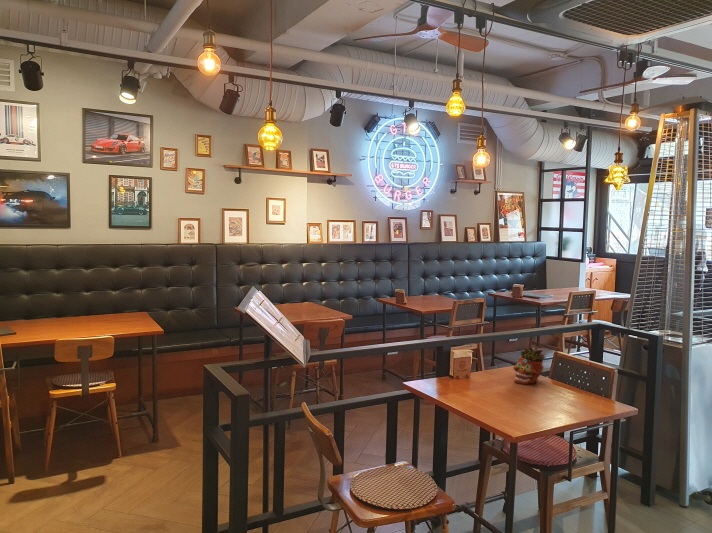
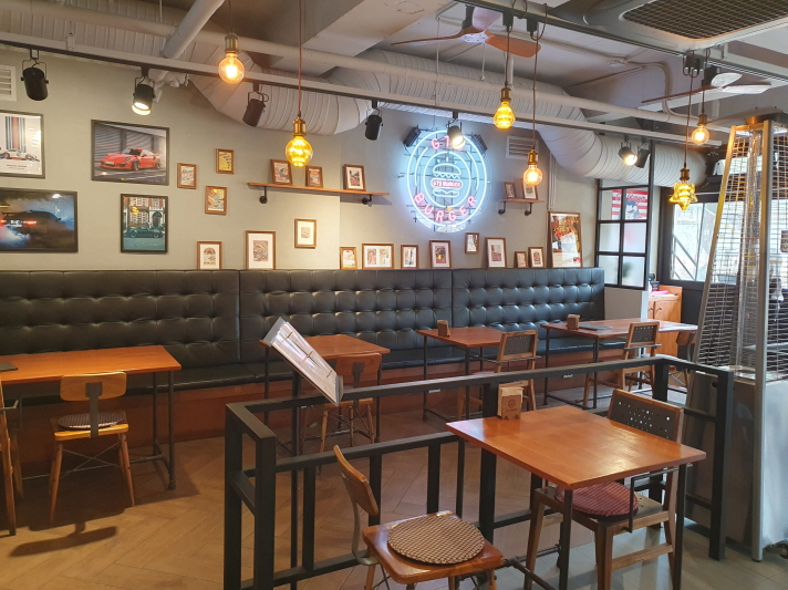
- succulent planter [512,344,548,385]
